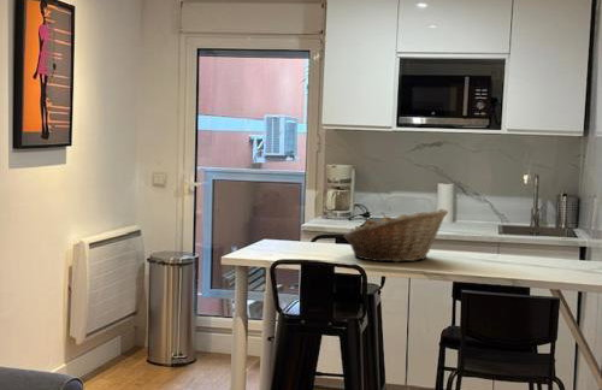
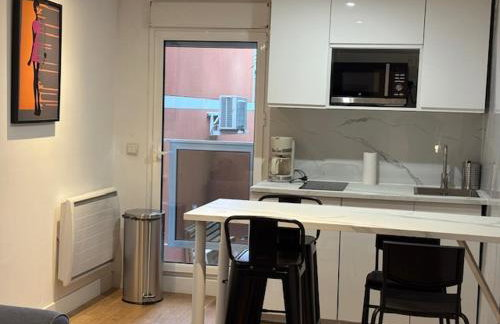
- fruit basket [343,208,449,264]
